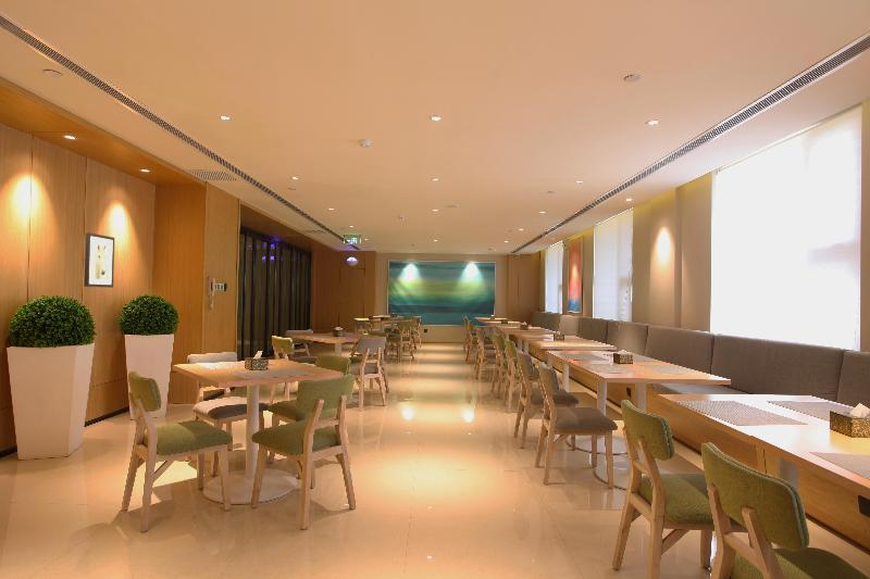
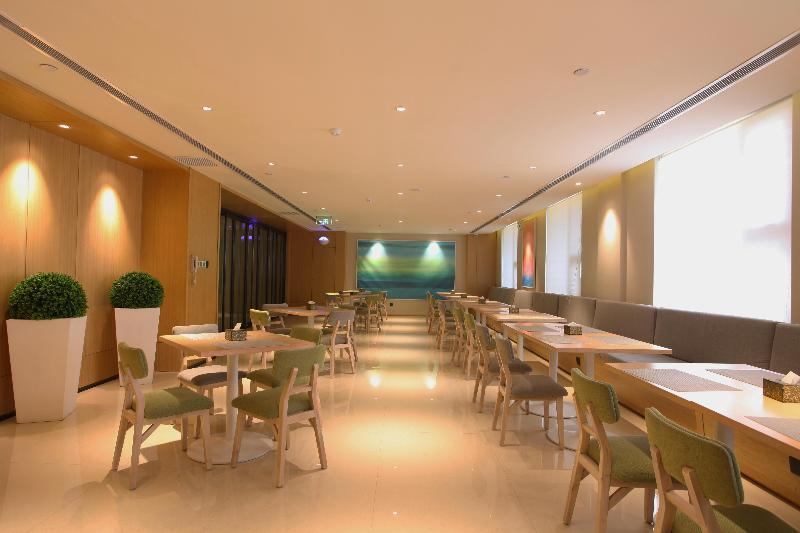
- wall art [83,231,115,289]
